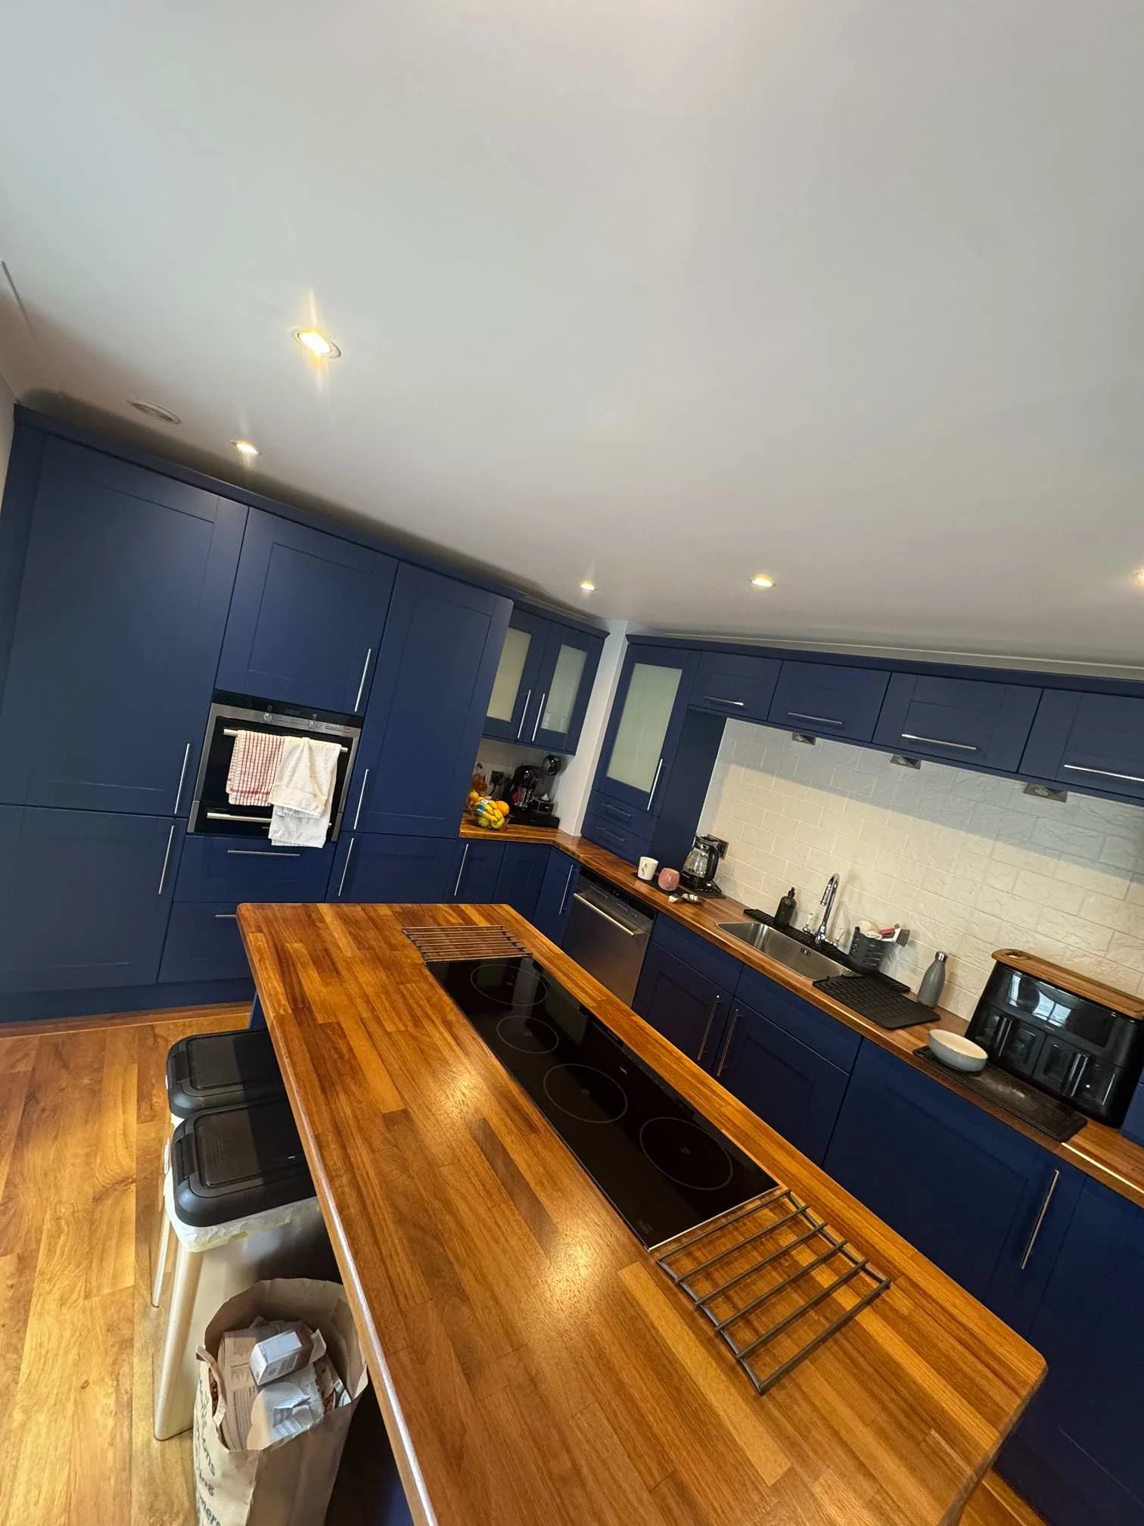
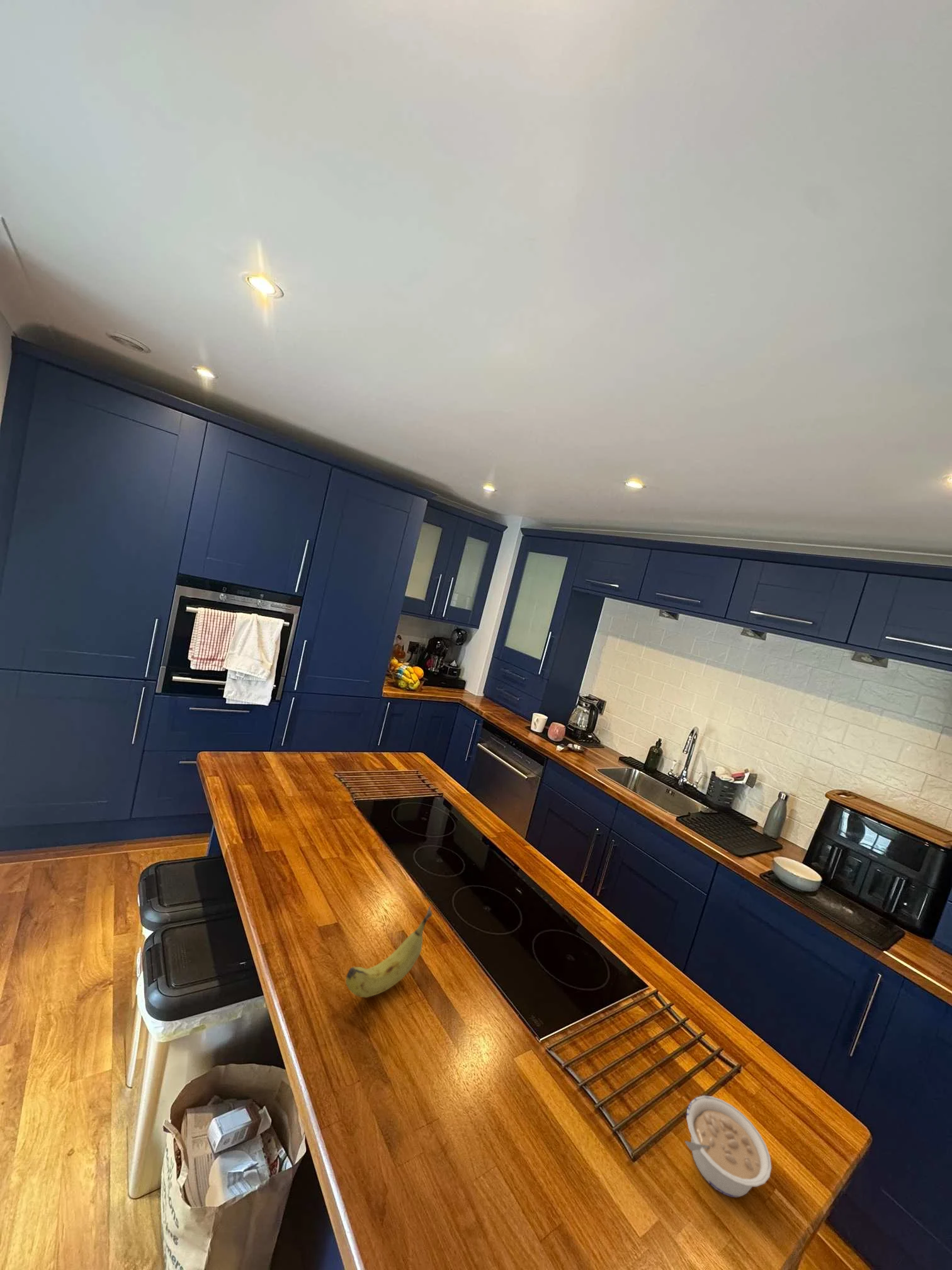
+ fruit [345,905,433,998]
+ legume [684,1095,772,1198]
